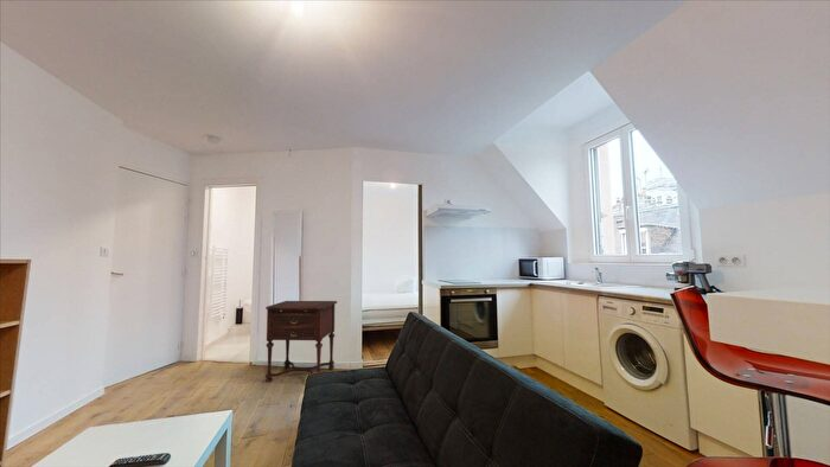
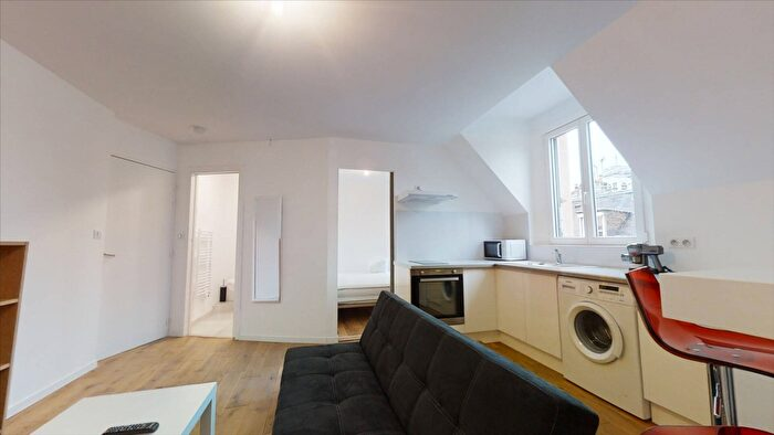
- side table [264,300,338,383]
